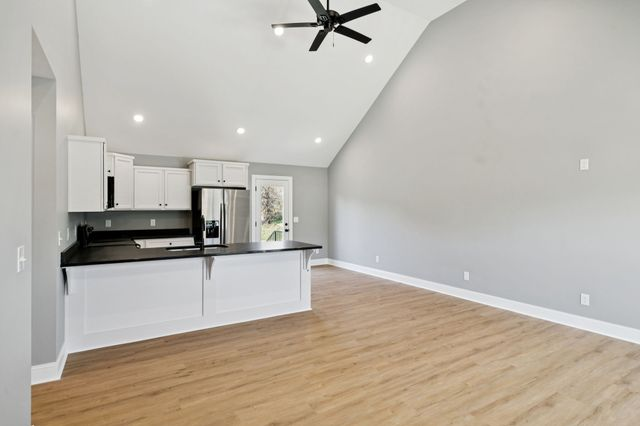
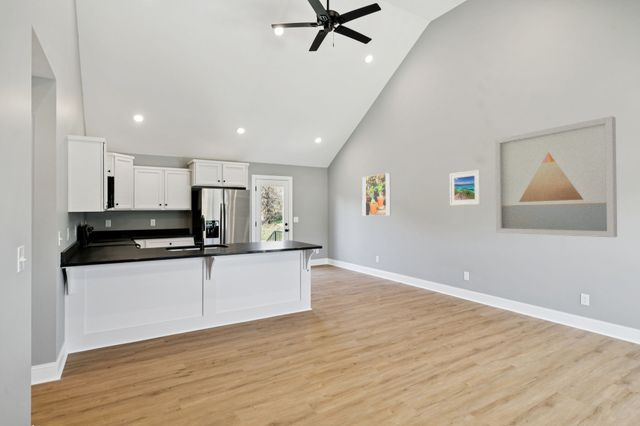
+ wall art [494,115,618,238]
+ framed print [361,172,392,216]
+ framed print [449,169,481,206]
